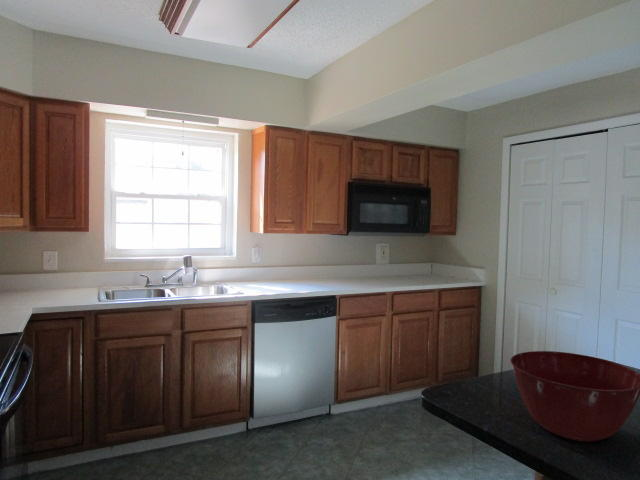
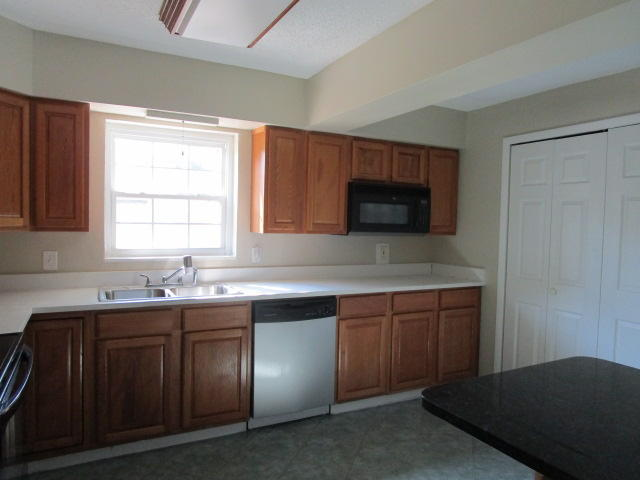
- mixing bowl [510,350,640,443]
